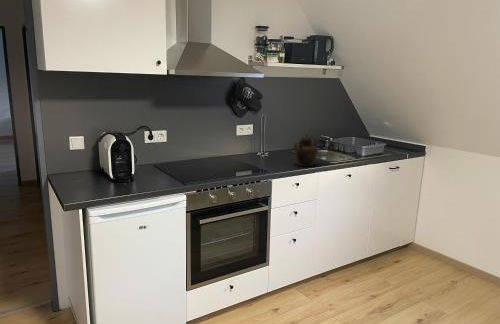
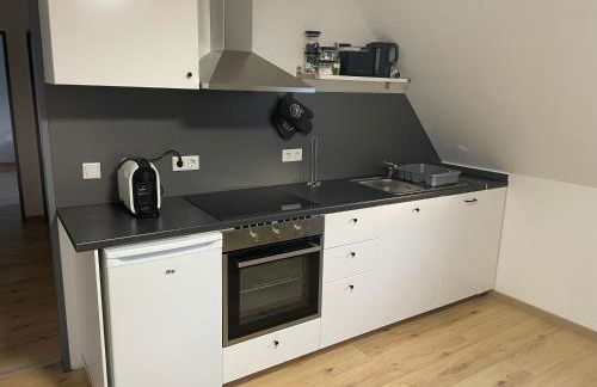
- teapot [293,133,320,167]
